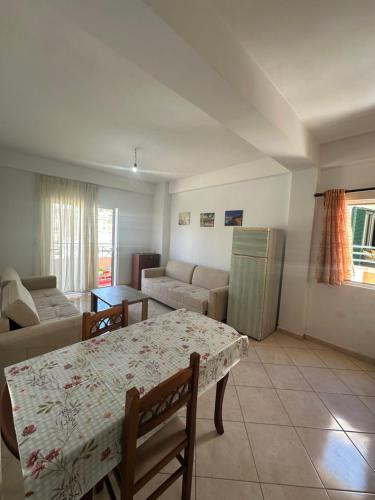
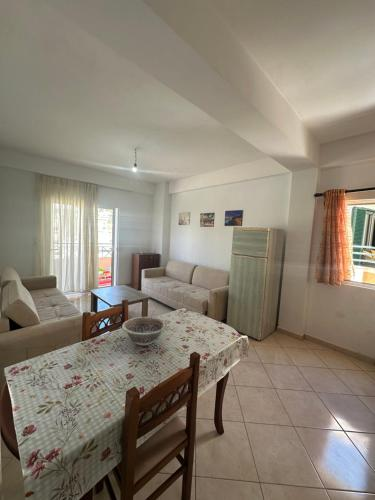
+ decorative bowl [121,316,168,346]
